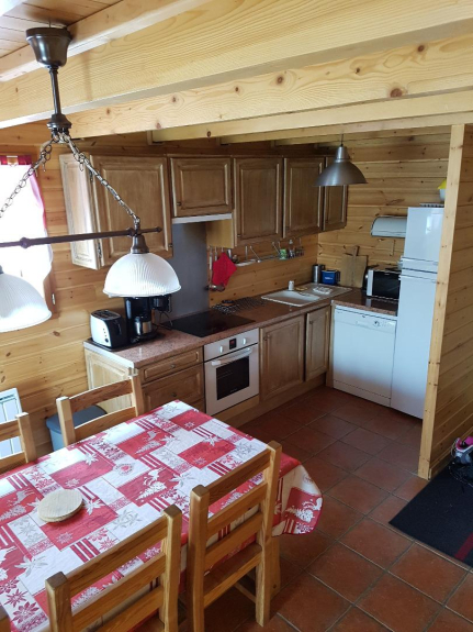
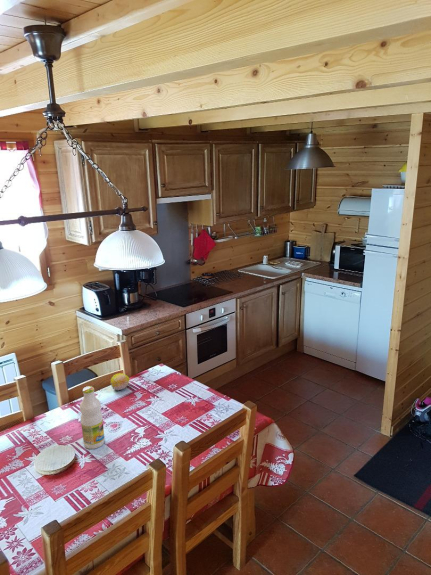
+ bottle [79,385,106,450]
+ fruit [110,372,130,391]
